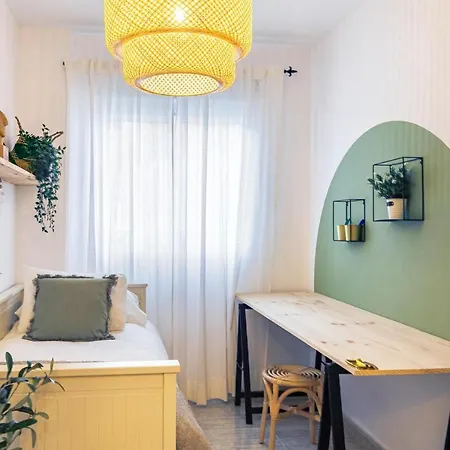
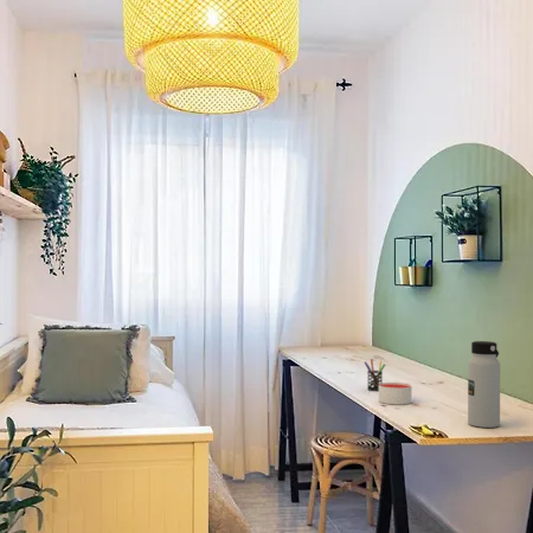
+ pen holder [364,358,386,392]
+ water bottle [467,340,501,429]
+ candle [378,381,413,406]
